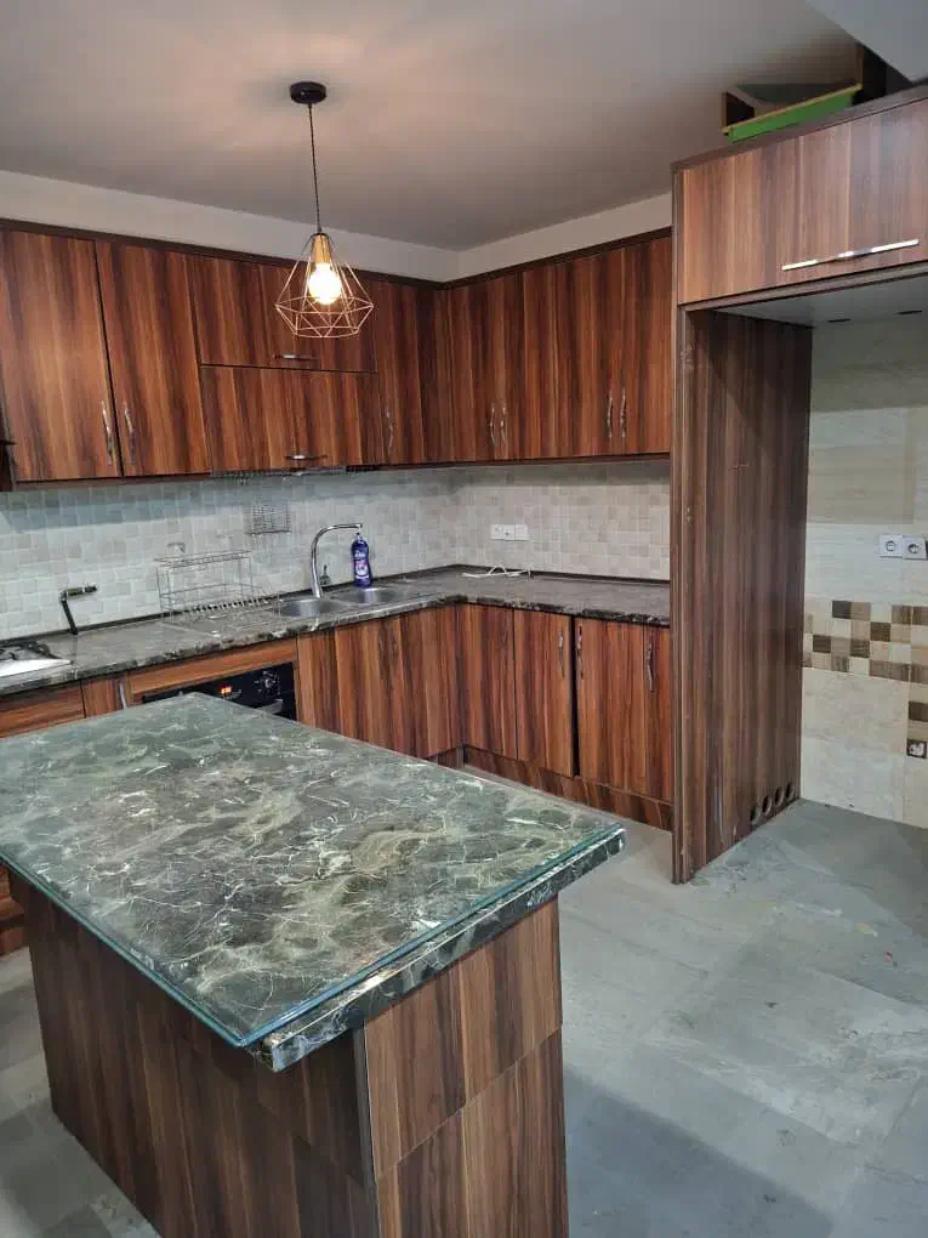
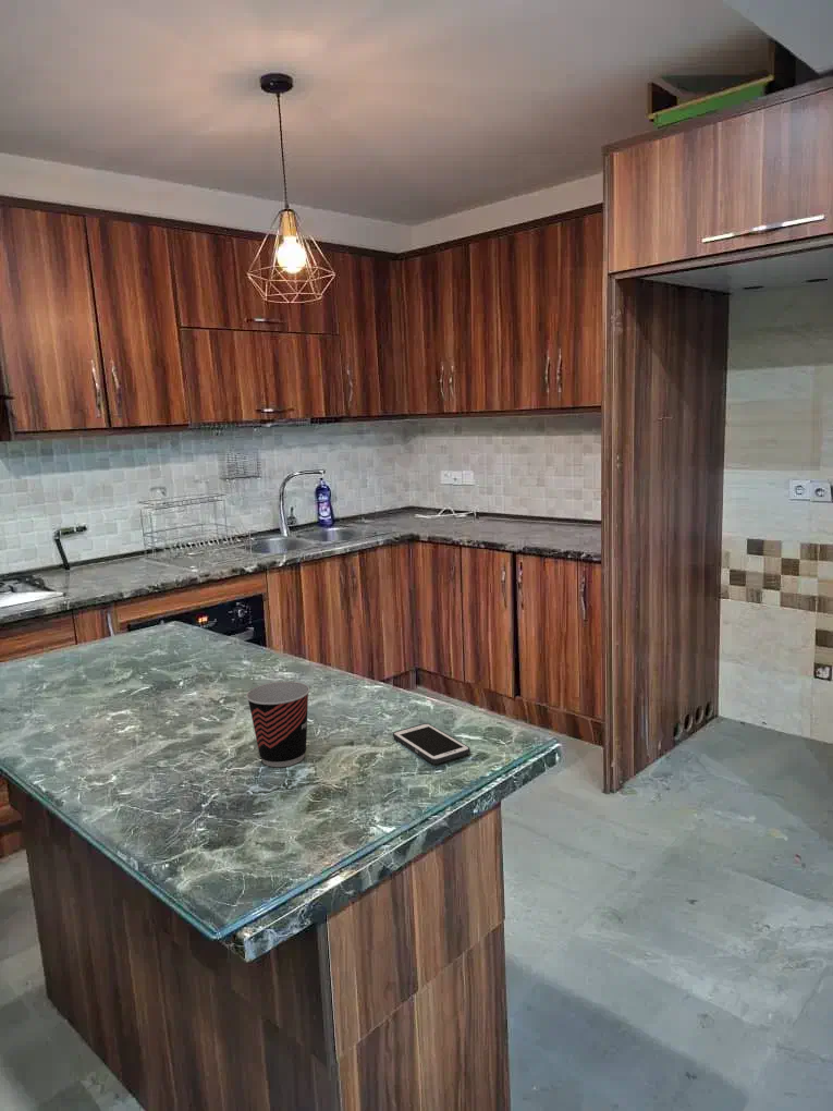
+ cup [245,681,310,768]
+ cell phone [392,722,471,765]
